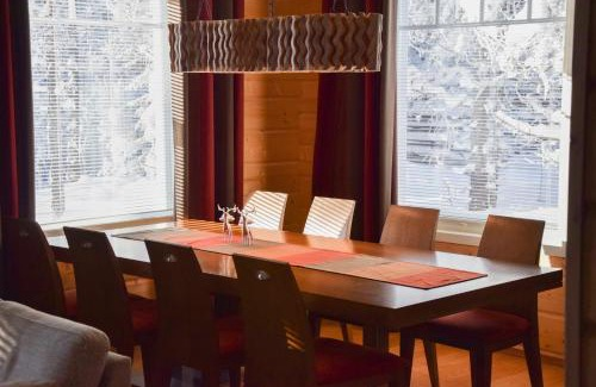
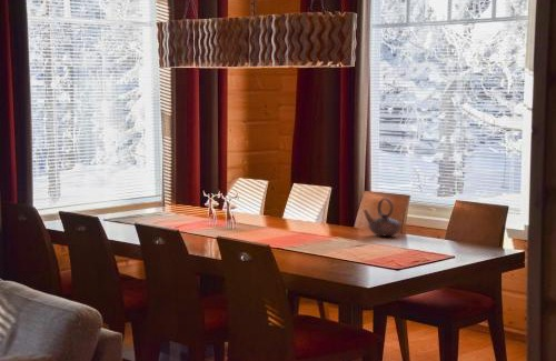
+ teapot [363,197,401,237]
